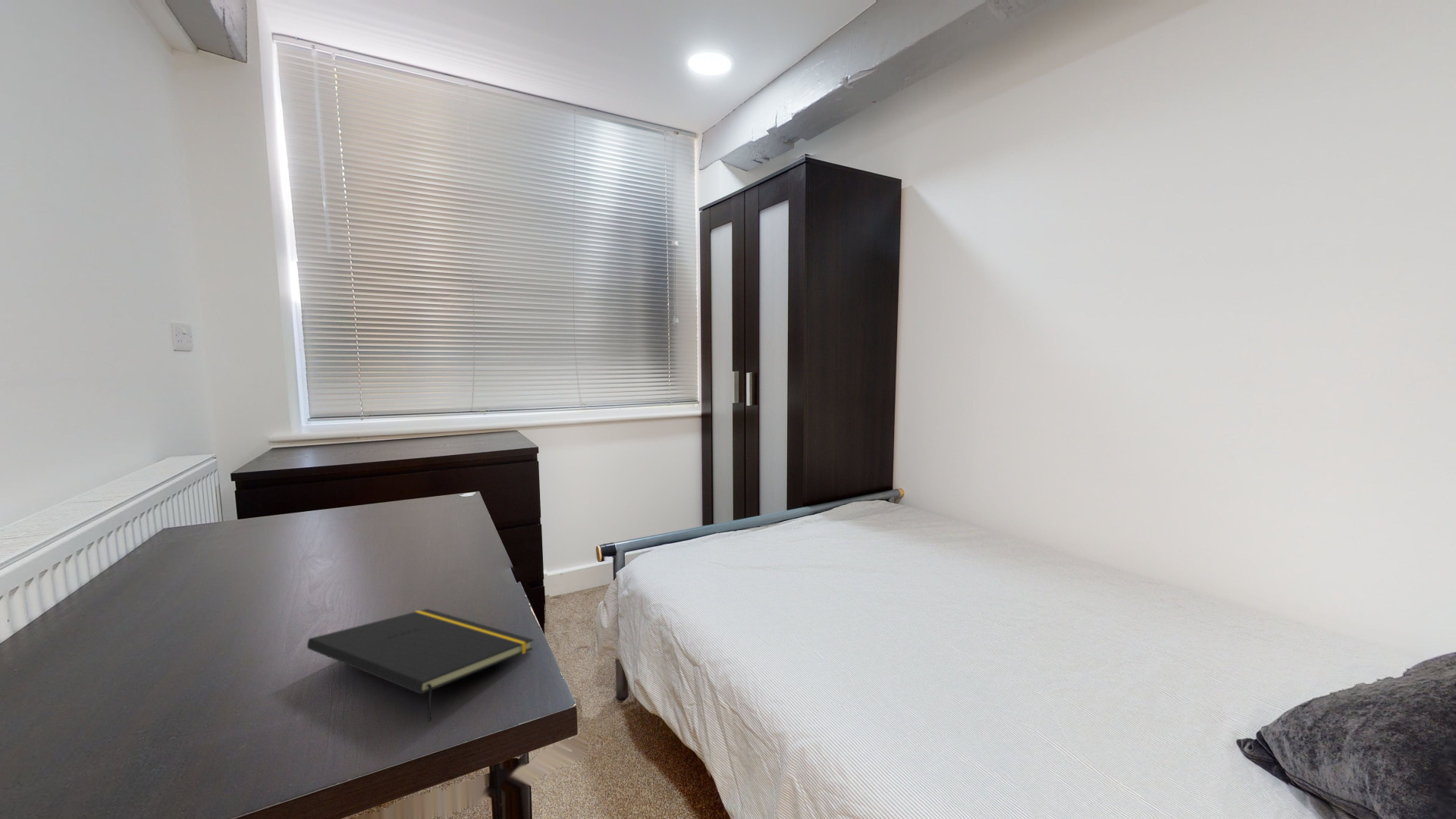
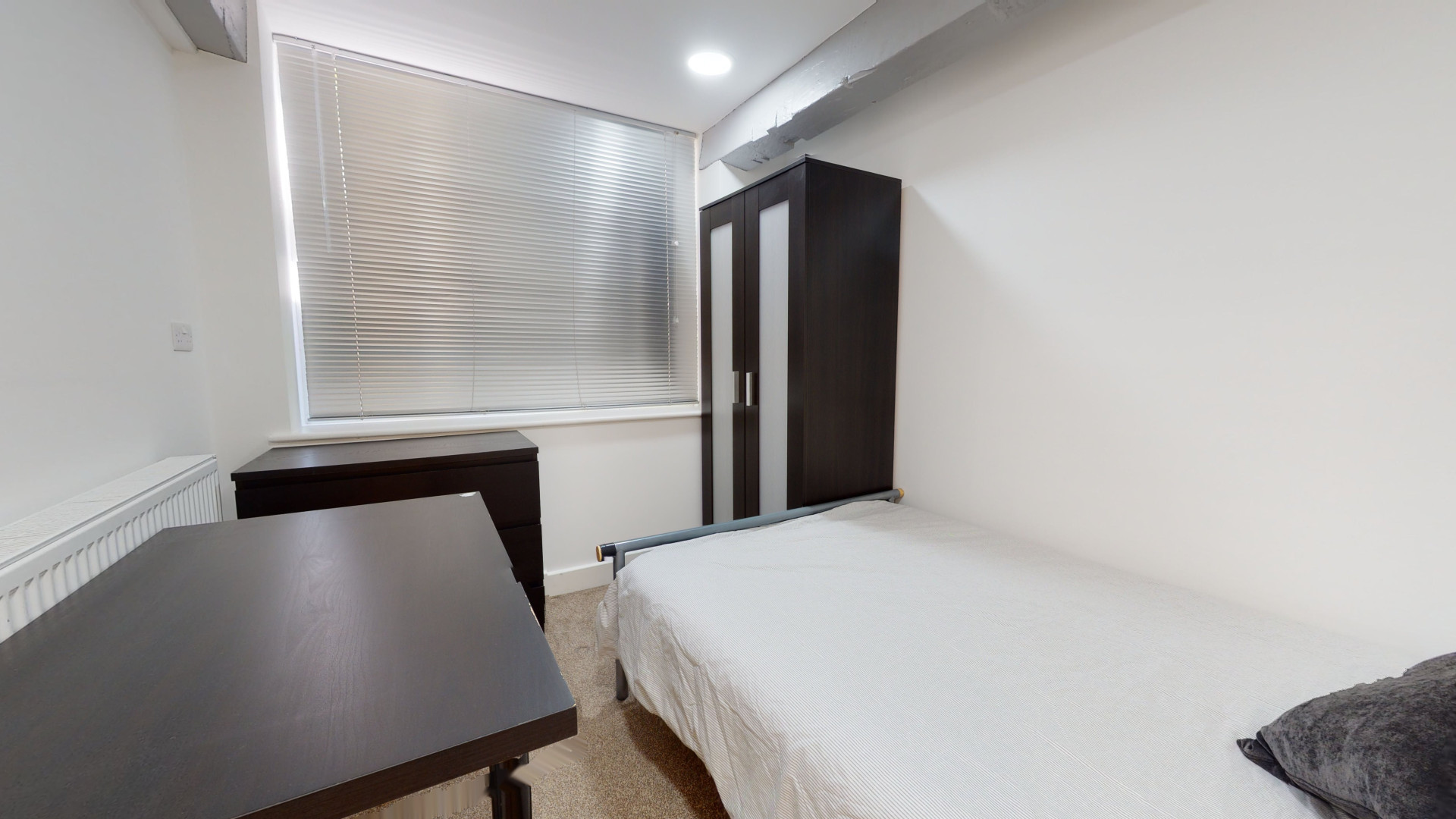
- notepad [306,608,534,723]
